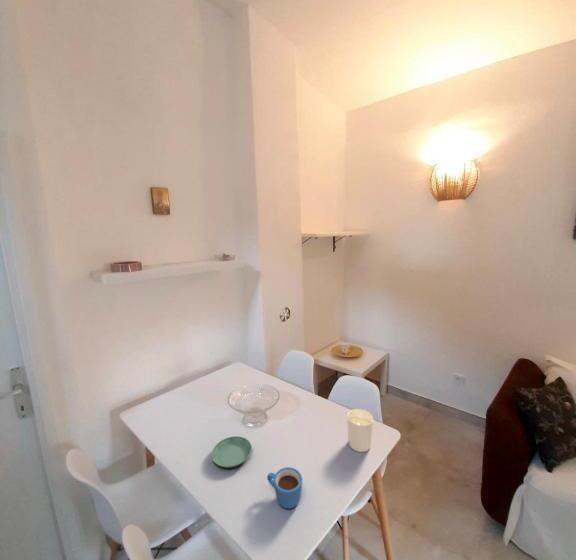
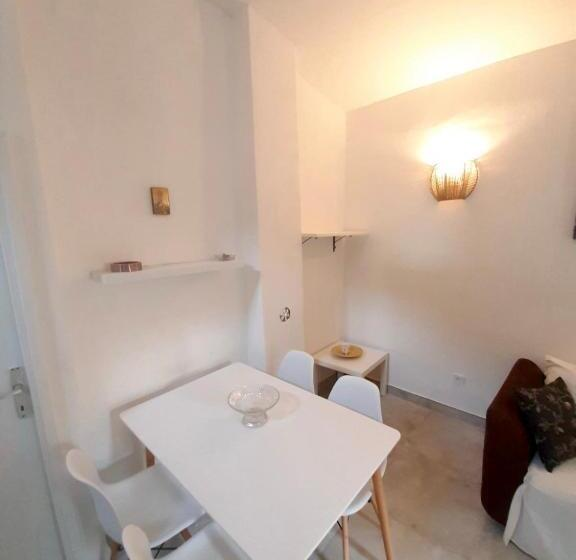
- candle holder [346,408,374,453]
- mug [266,466,303,510]
- saucer [211,435,253,469]
